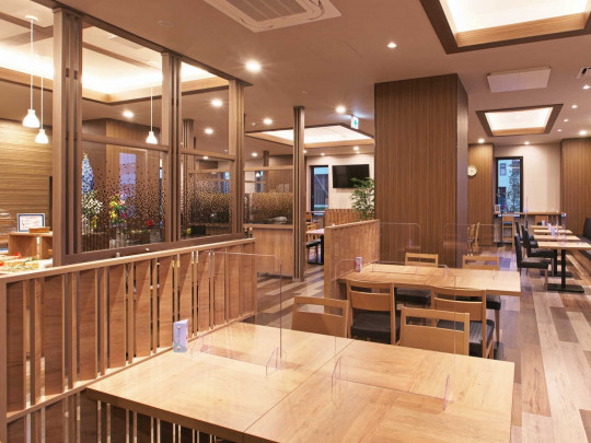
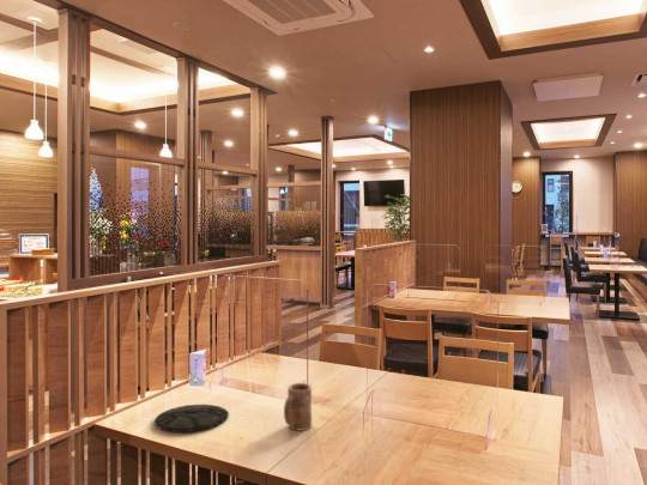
+ mug [283,382,313,432]
+ plate [153,402,230,434]
